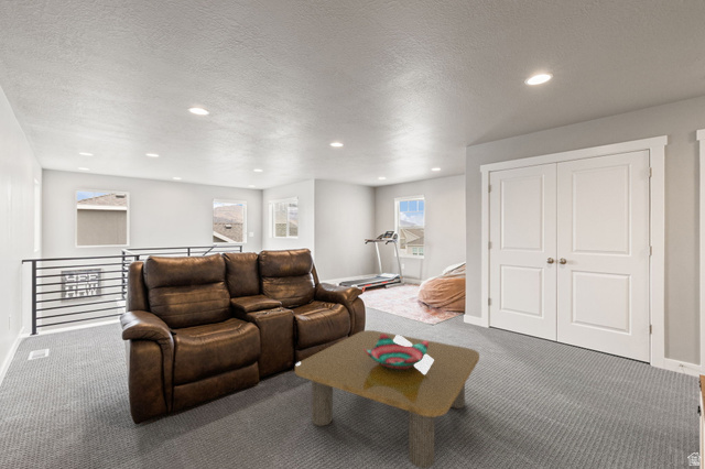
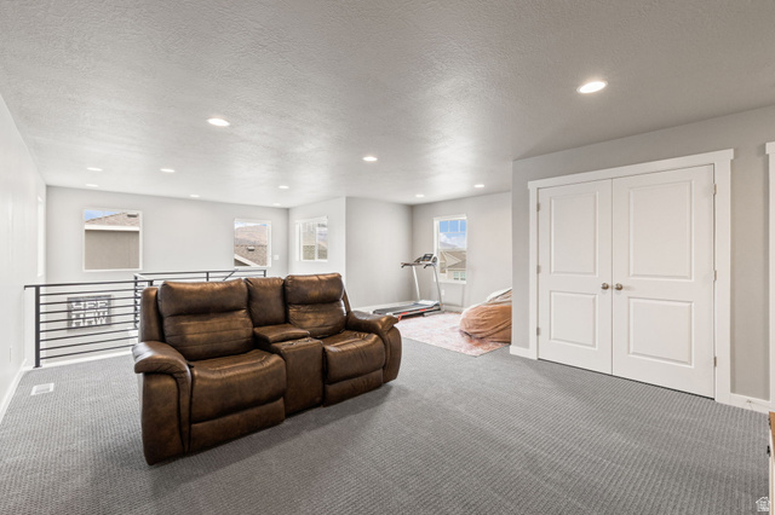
- decorative bowl [364,334,430,371]
- coffee table [294,329,480,469]
